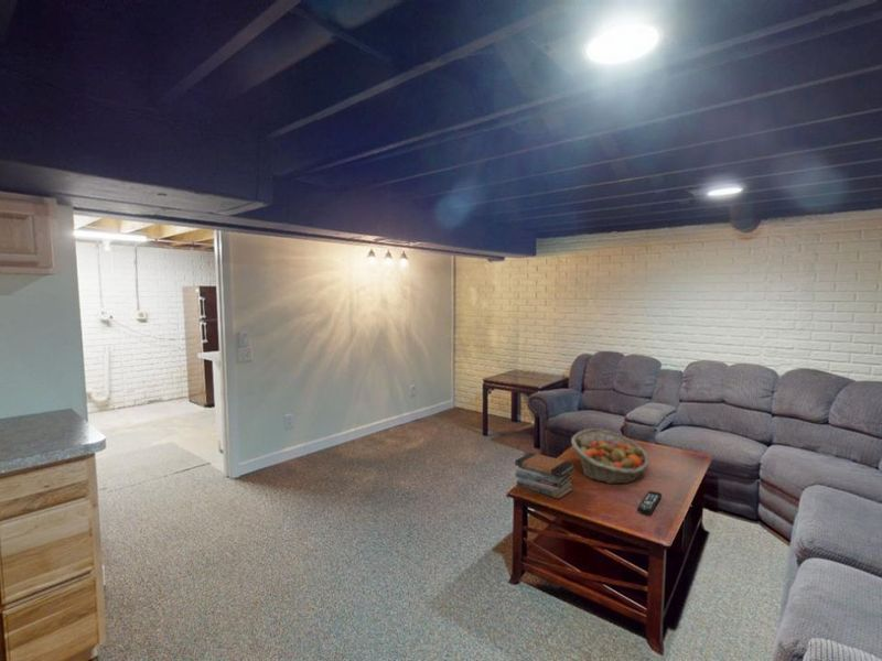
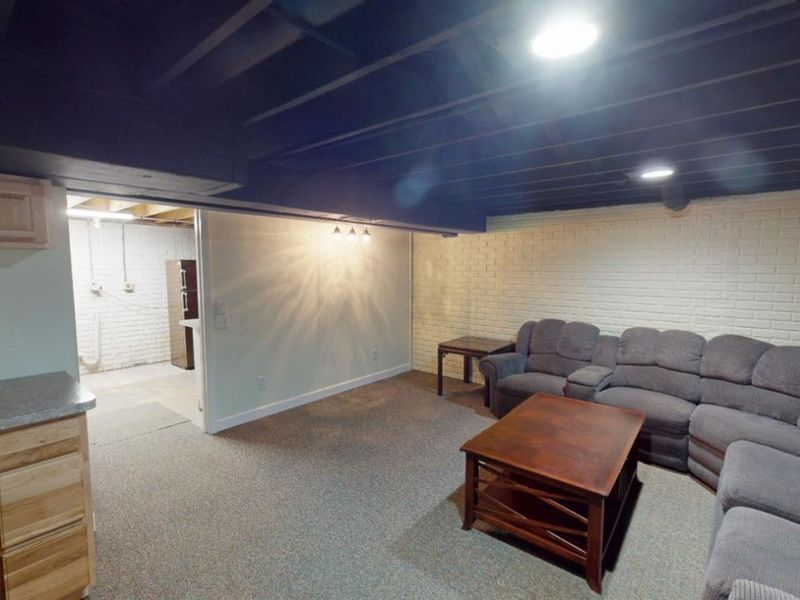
- book stack [514,452,577,500]
- fruit basket [570,427,650,485]
- remote control [636,490,663,516]
